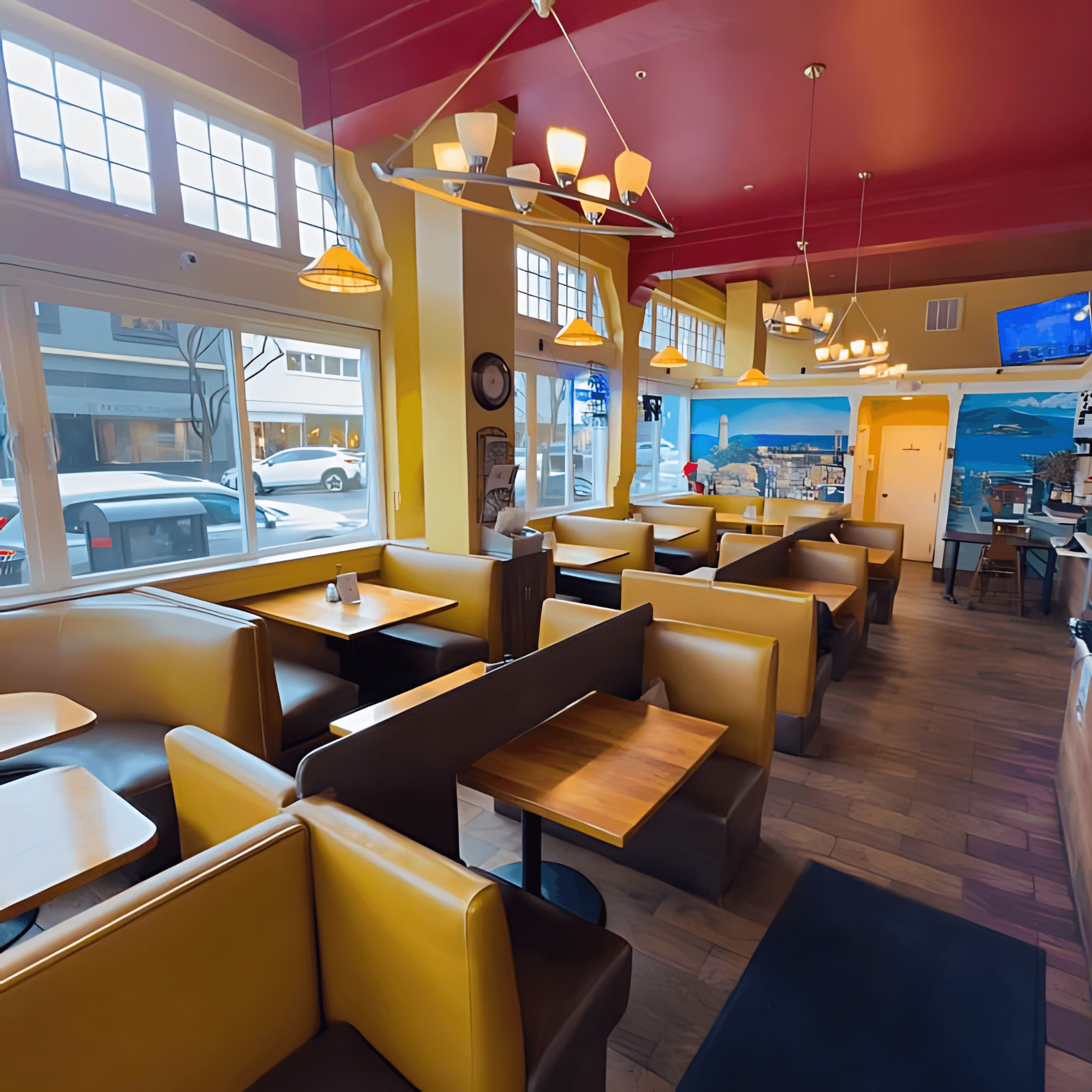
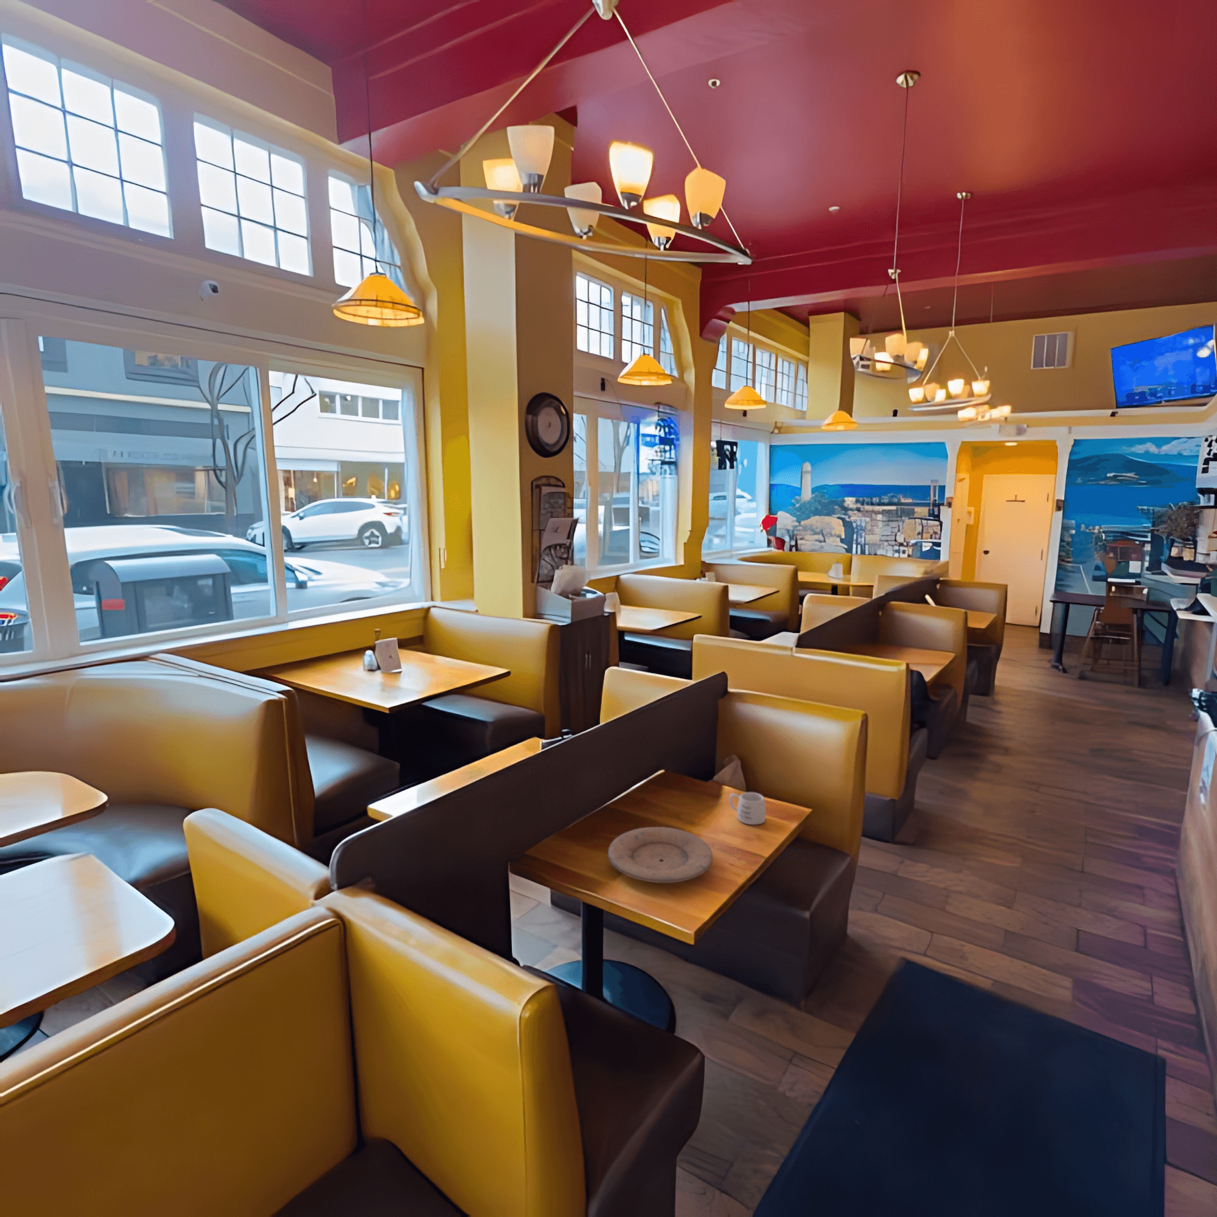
+ plate [607,826,713,884]
+ mug [729,791,767,825]
